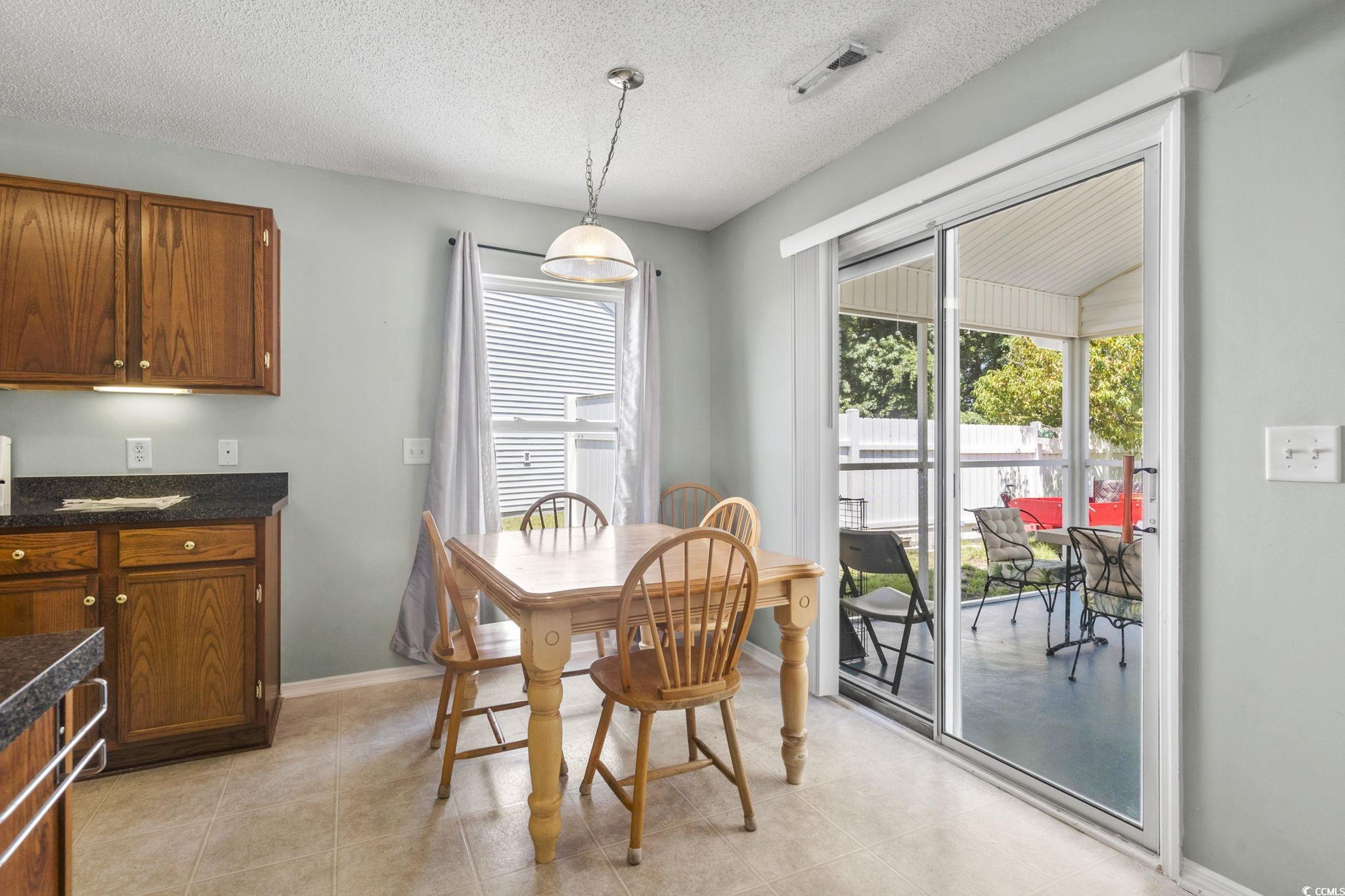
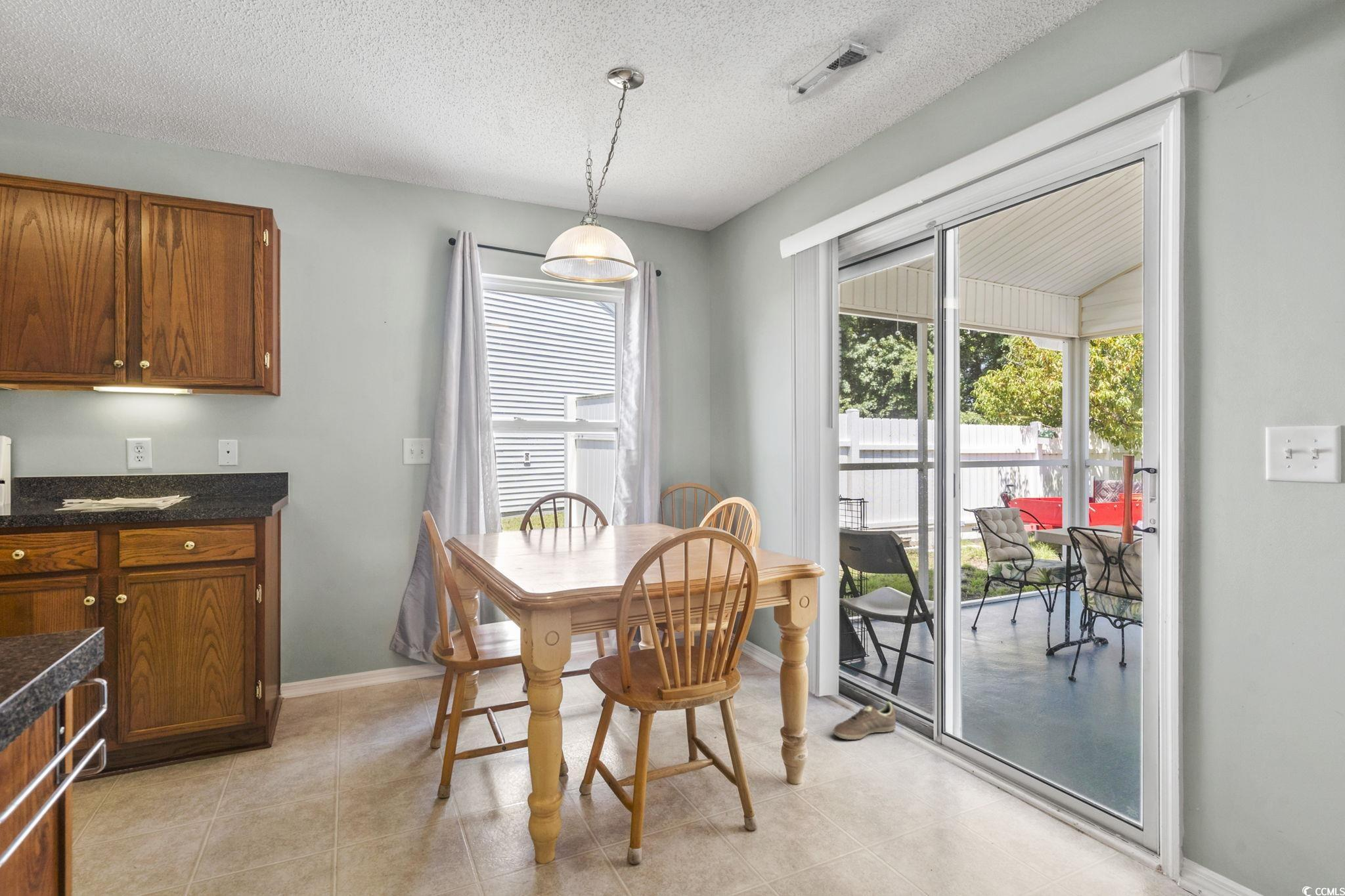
+ sneaker [832,701,896,740]
